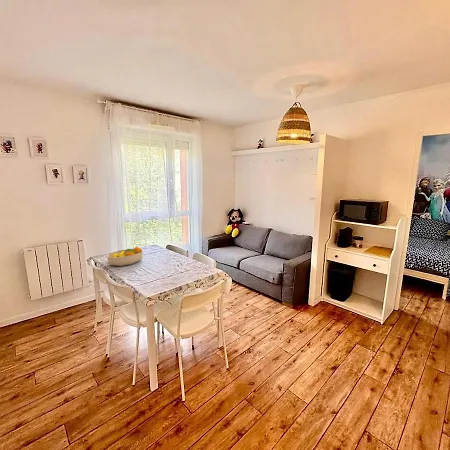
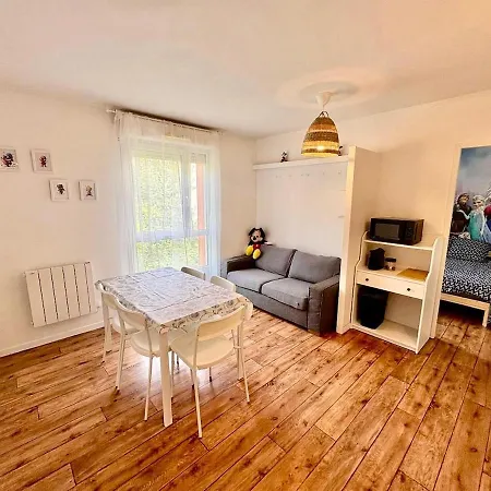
- fruit bowl [106,246,144,267]
